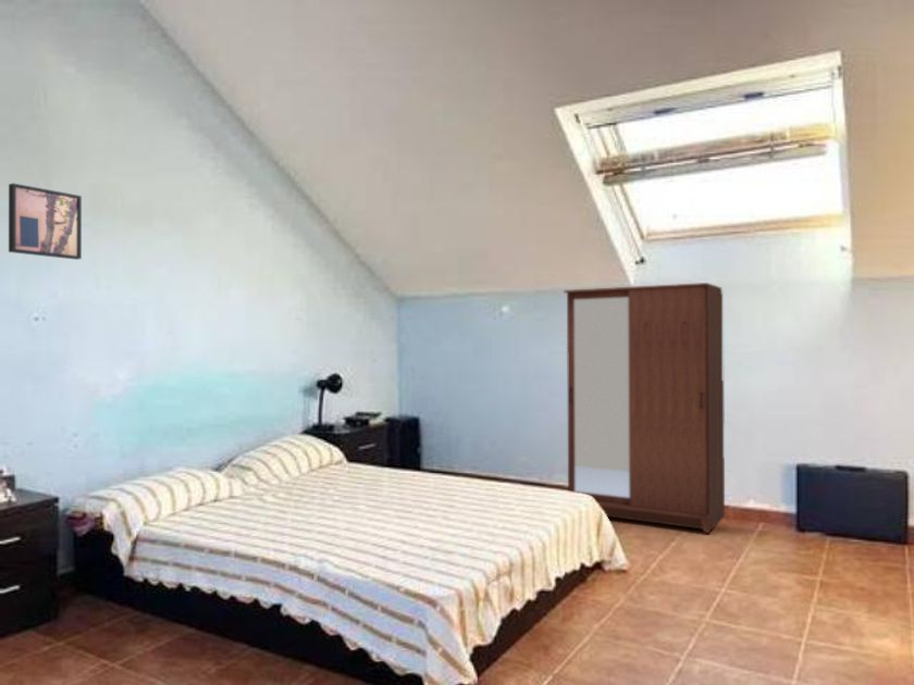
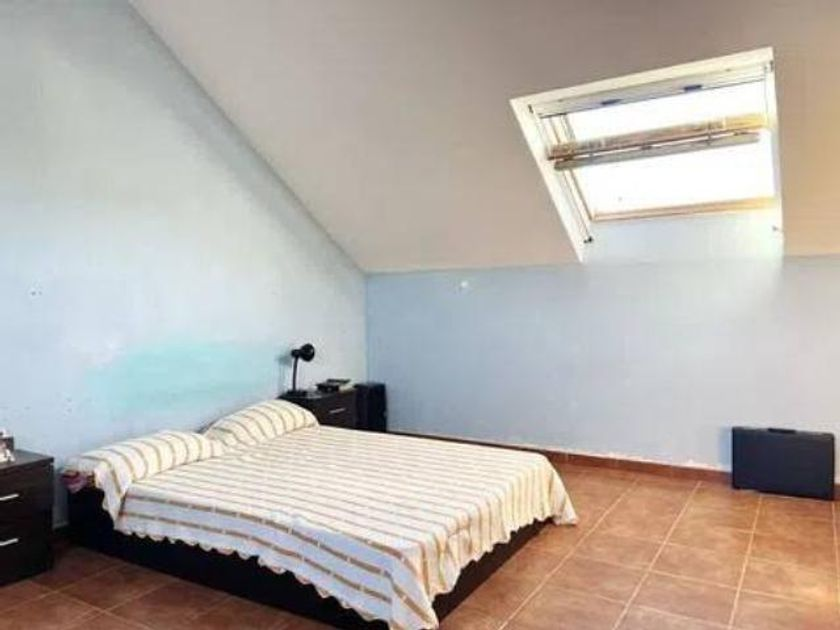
- wall art [8,183,83,261]
- wardrobe [563,282,726,534]
